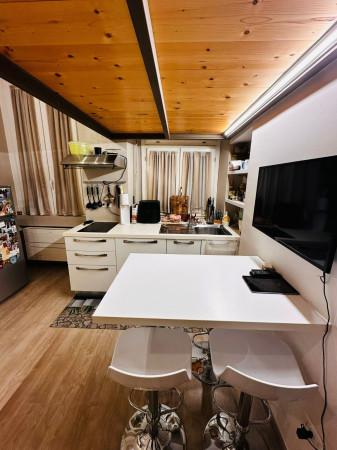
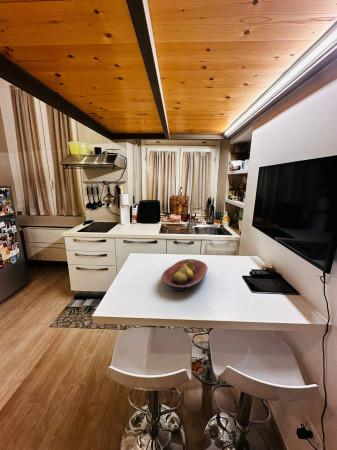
+ fruit bowl [160,258,209,292]
